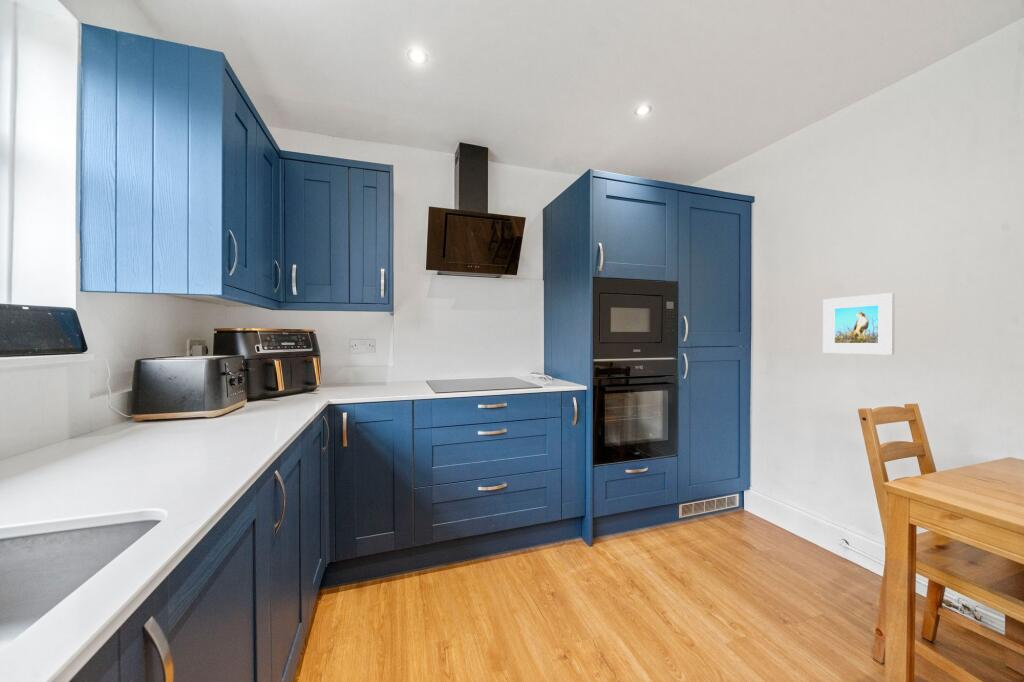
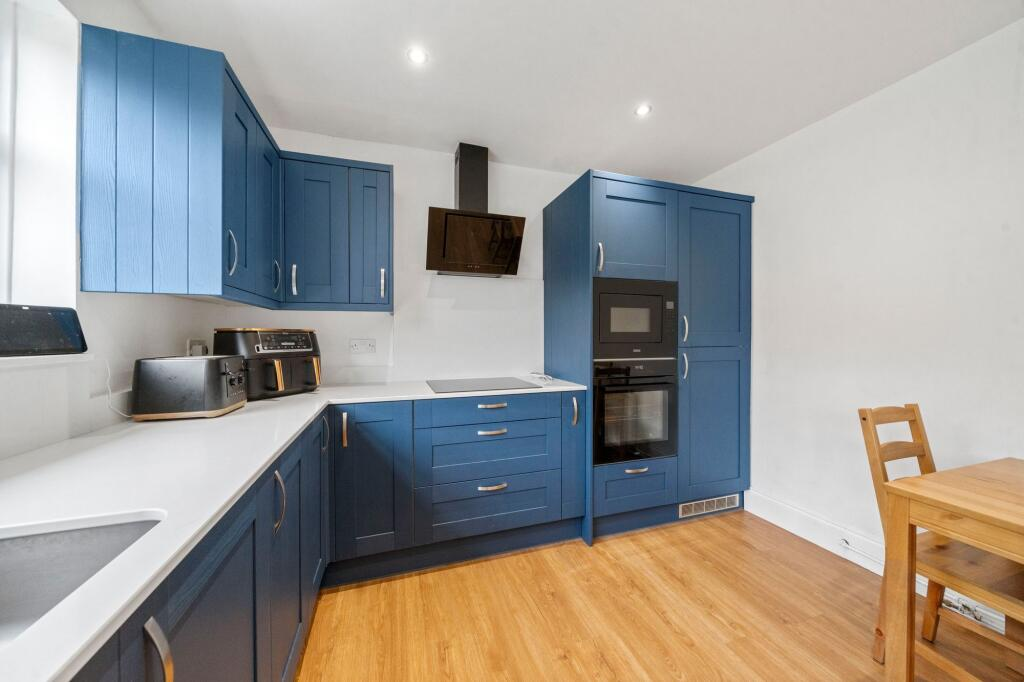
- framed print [822,292,896,356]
